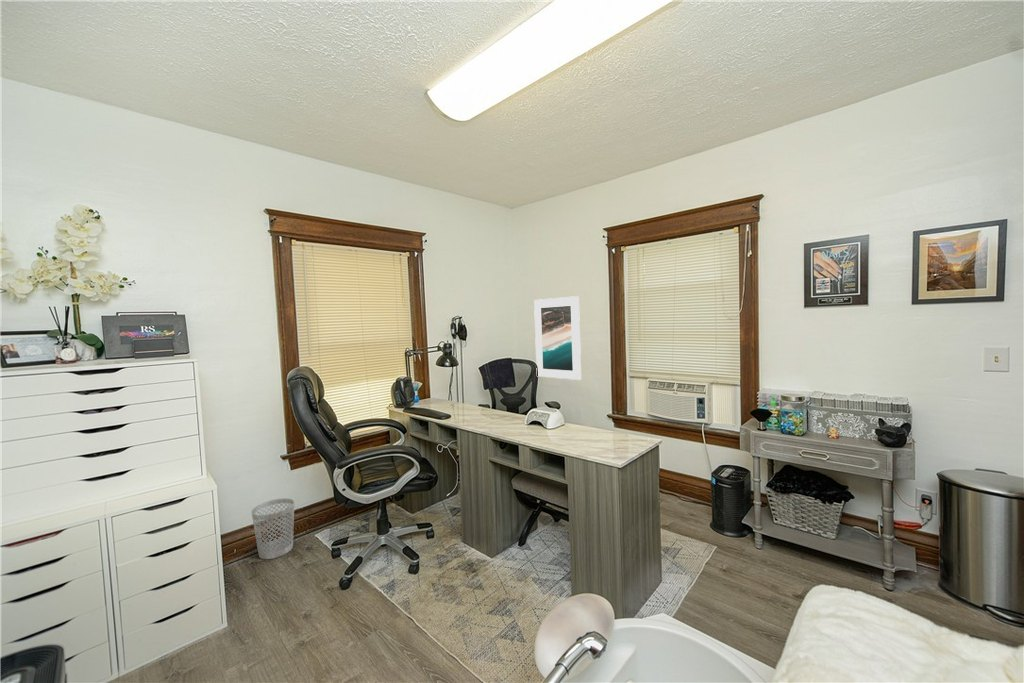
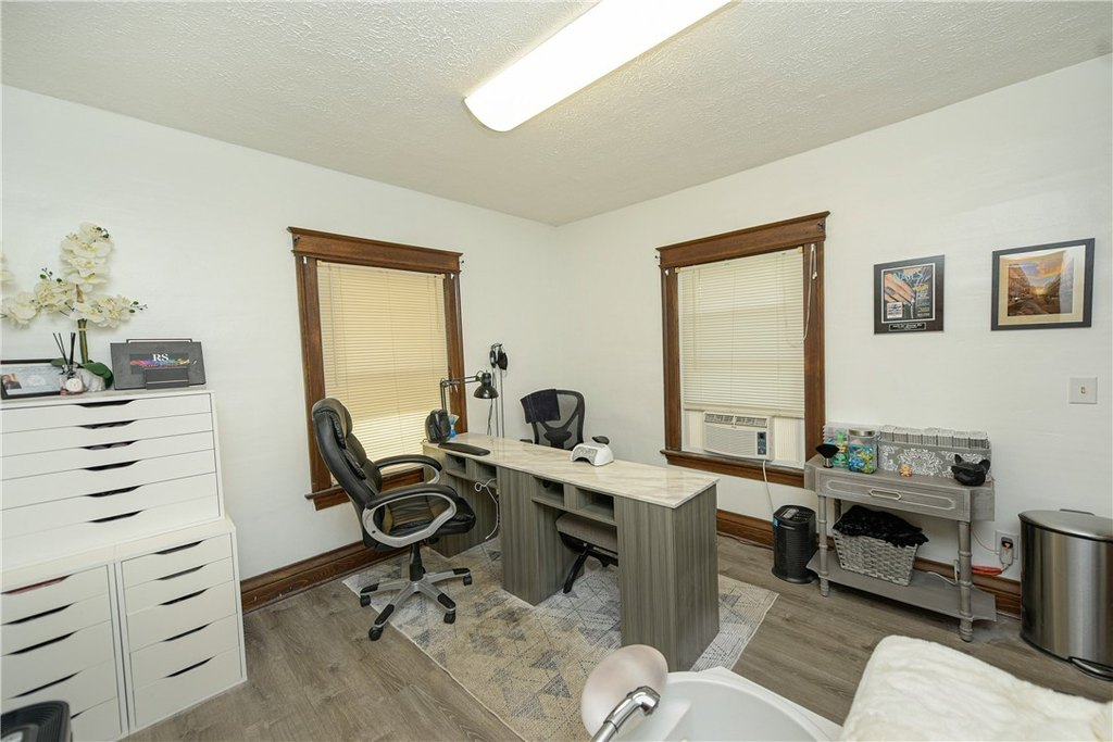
- wastebasket [250,497,295,560]
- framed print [533,295,582,381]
